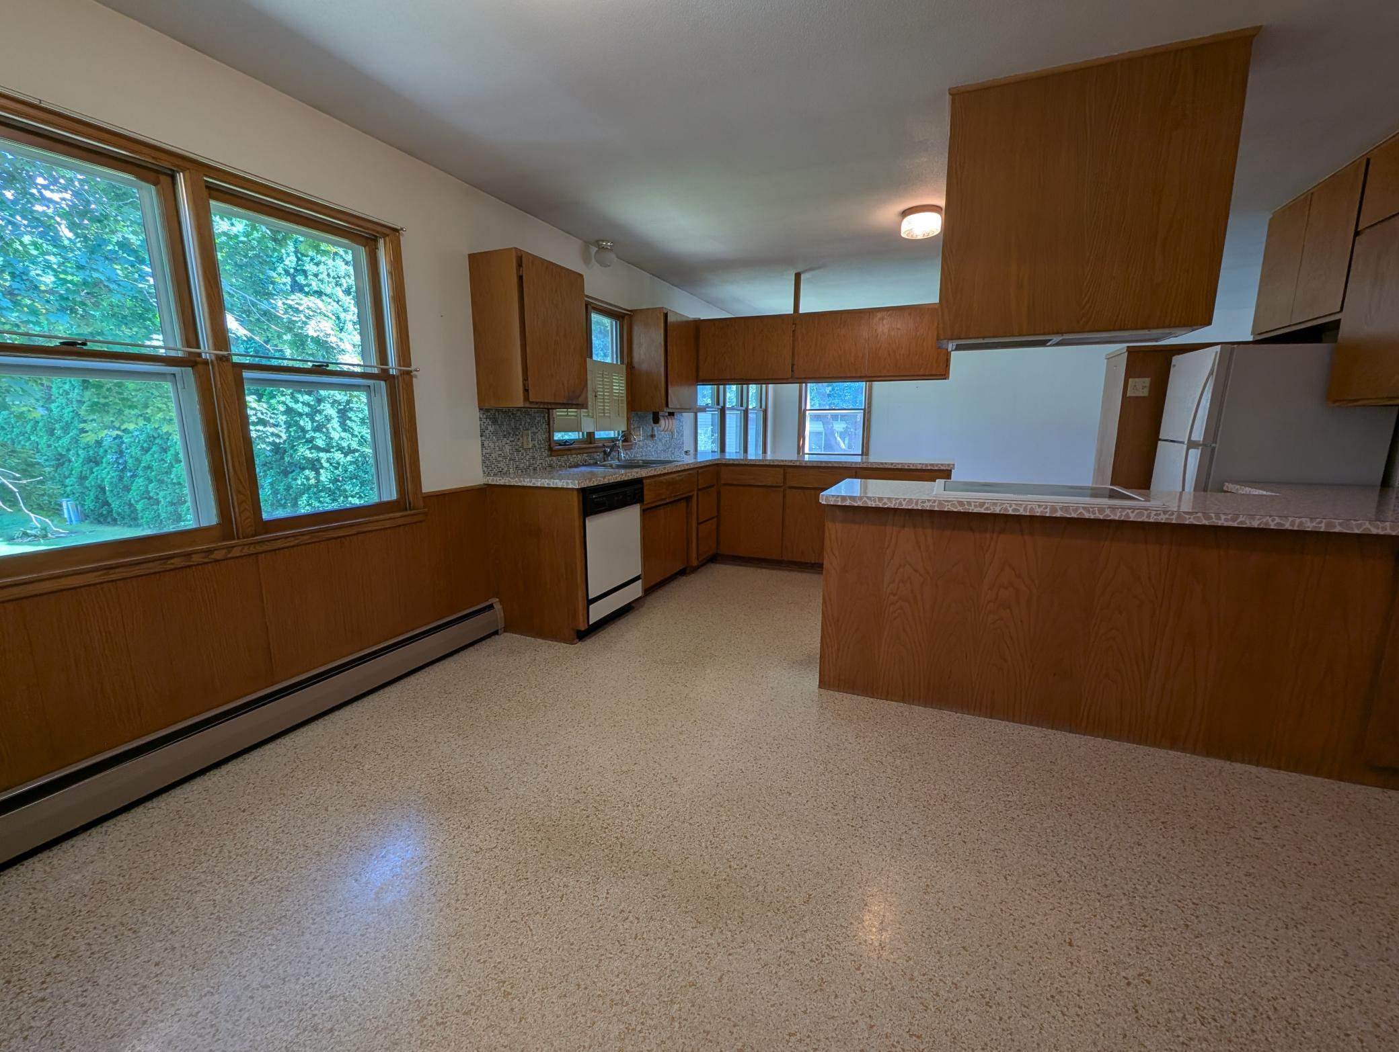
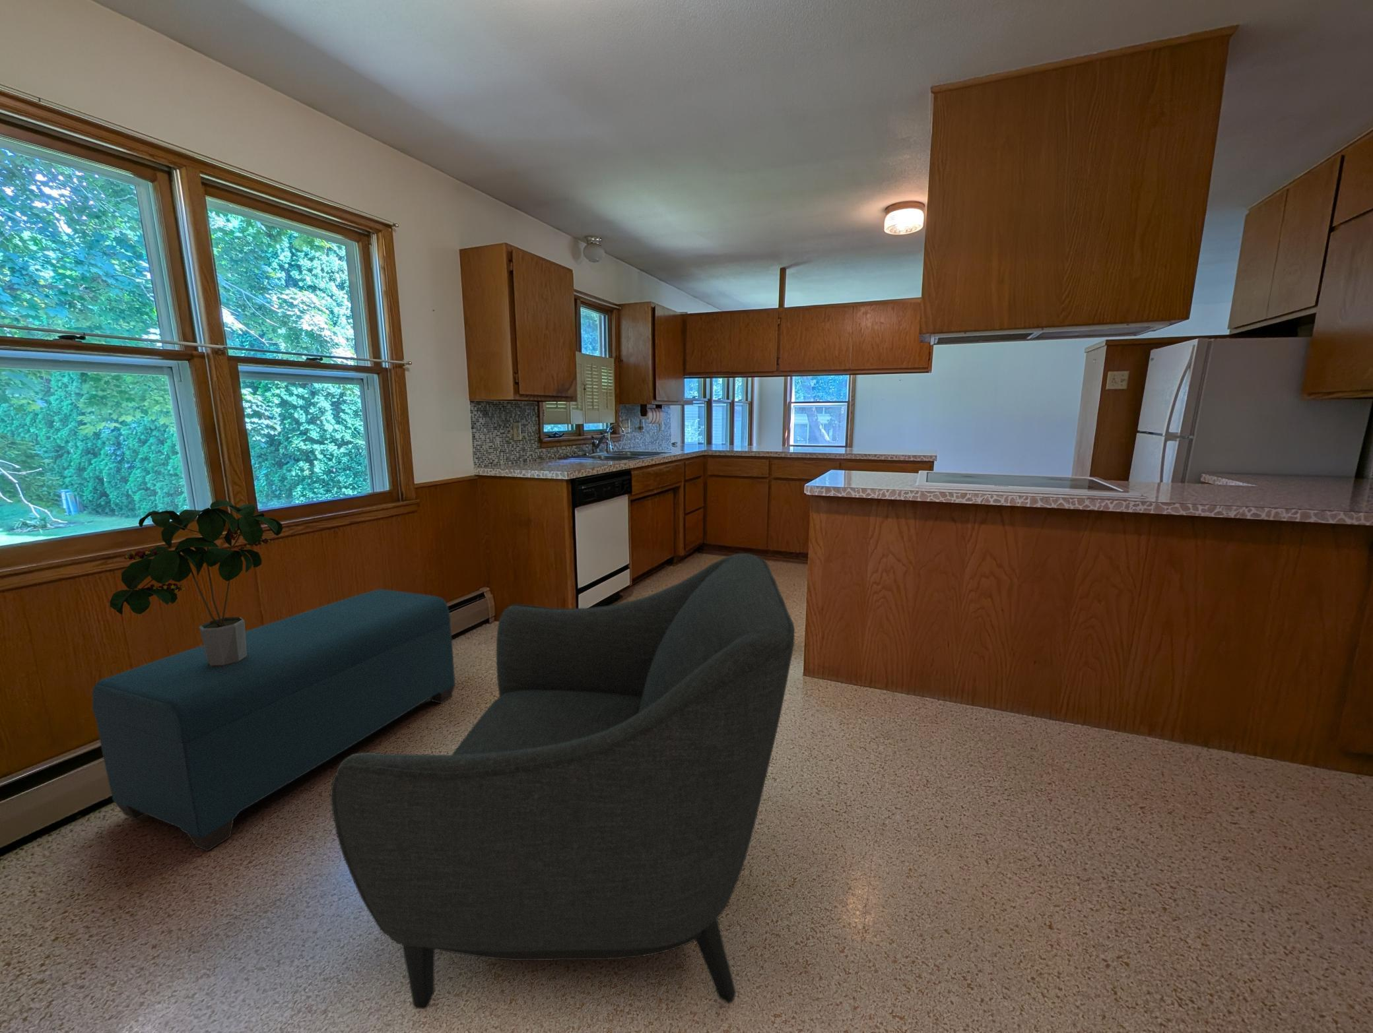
+ bench [91,588,456,852]
+ potted plant [109,499,283,665]
+ chair [330,552,796,1009]
